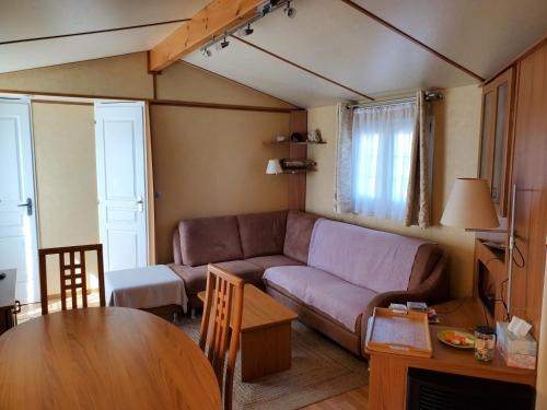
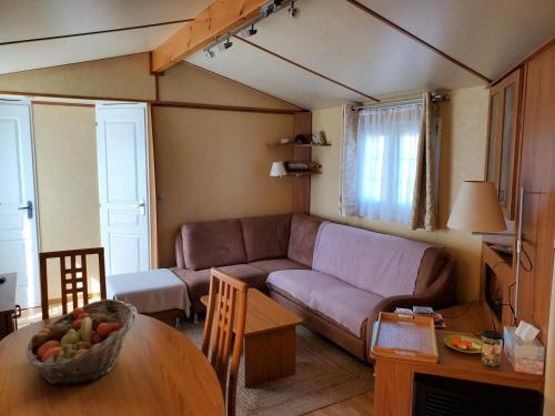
+ fruit basket [26,298,138,386]
